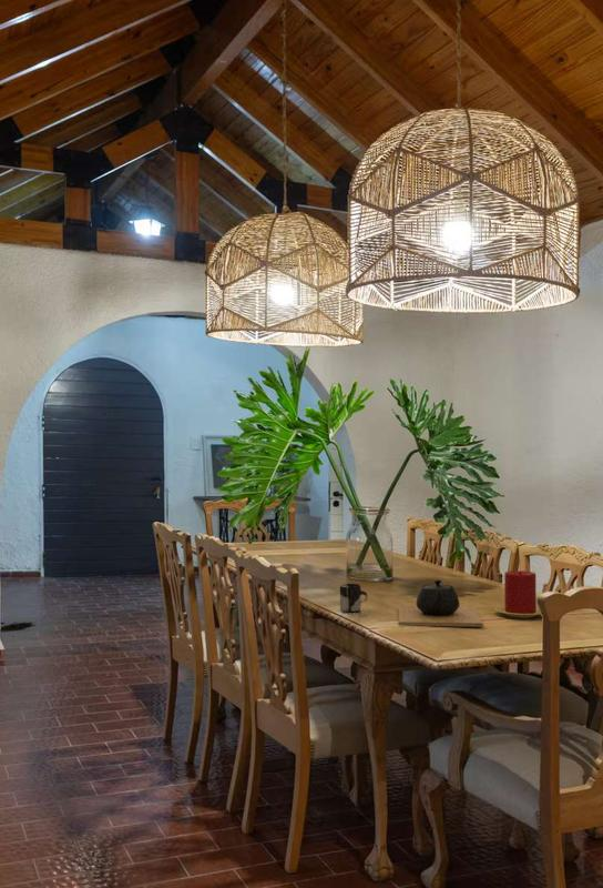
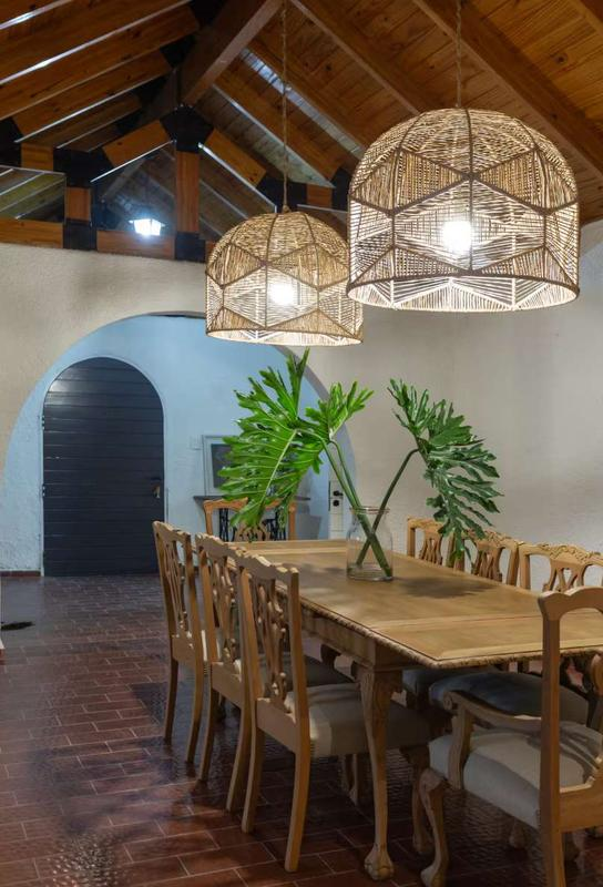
- teapot [398,578,483,628]
- candle [493,569,542,619]
- cup [339,583,369,614]
